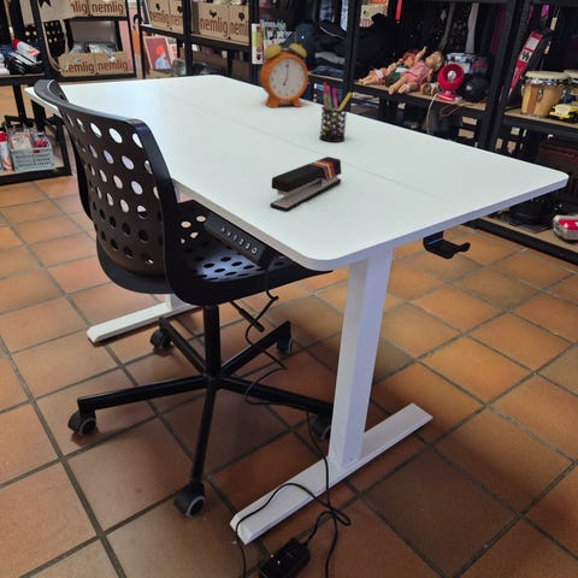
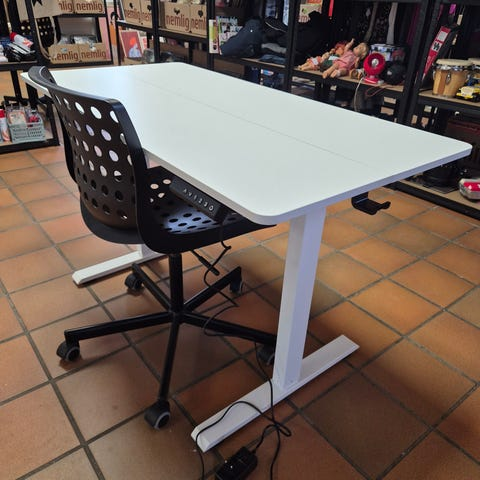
- stapler [269,155,342,213]
- alarm clock [259,33,309,108]
- pen holder [319,82,353,143]
